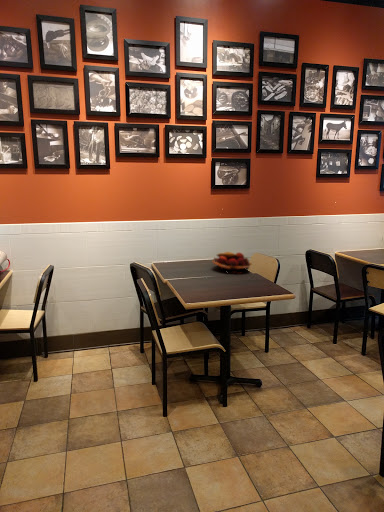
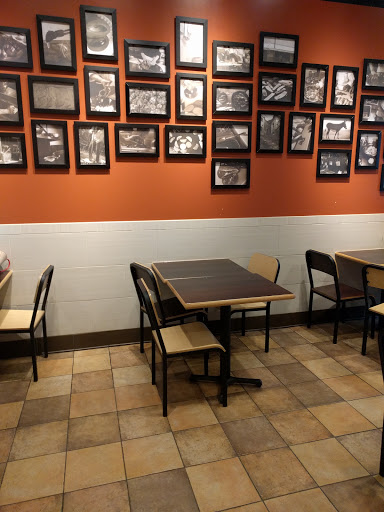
- fruit basket [211,251,253,274]
